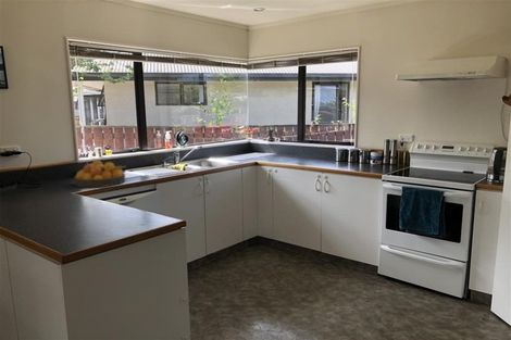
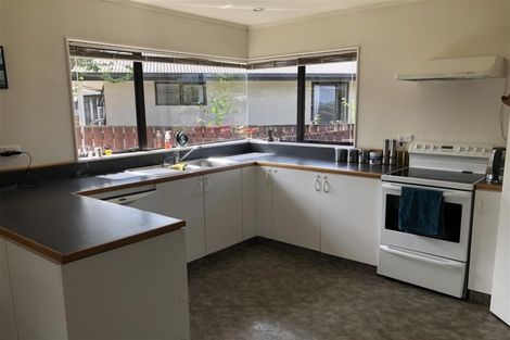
- fruit bowl [73,160,127,188]
